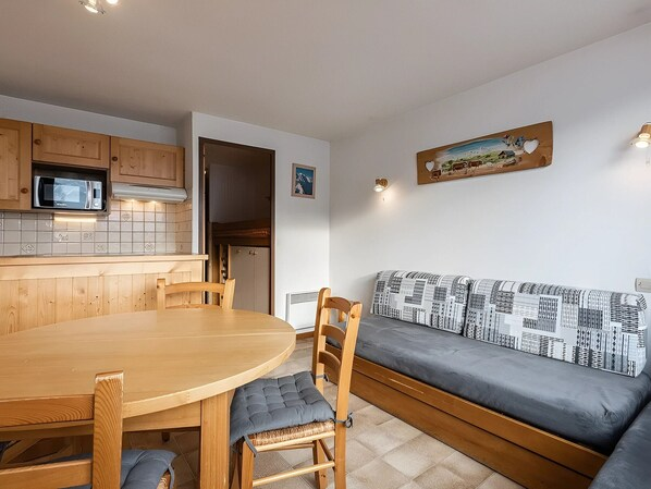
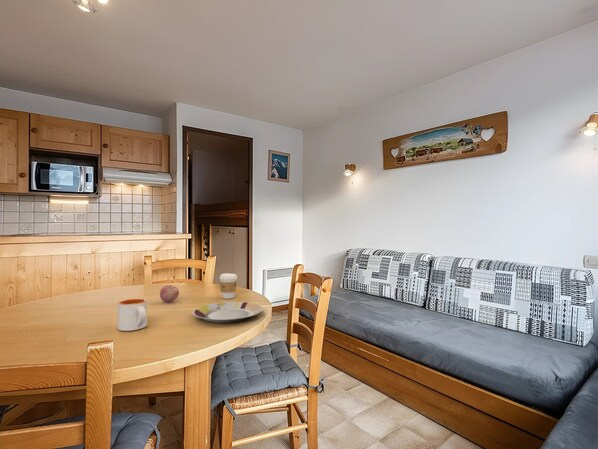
+ coffee cup [219,272,238,300]
+ mug [117,298,148,332]
+ apple [159,284,180,303]
+ plate [192,301,263,324]
